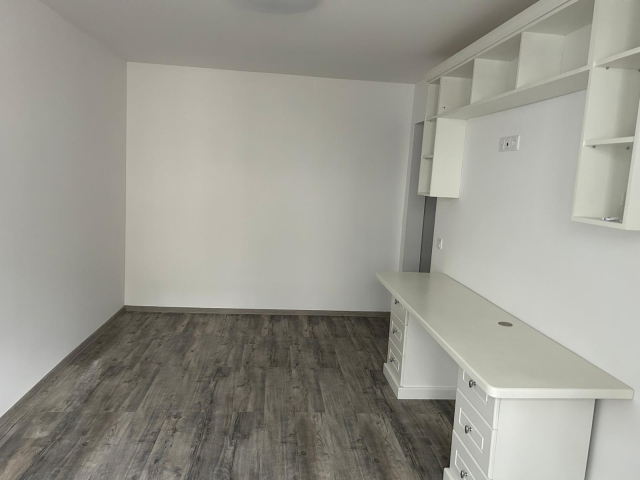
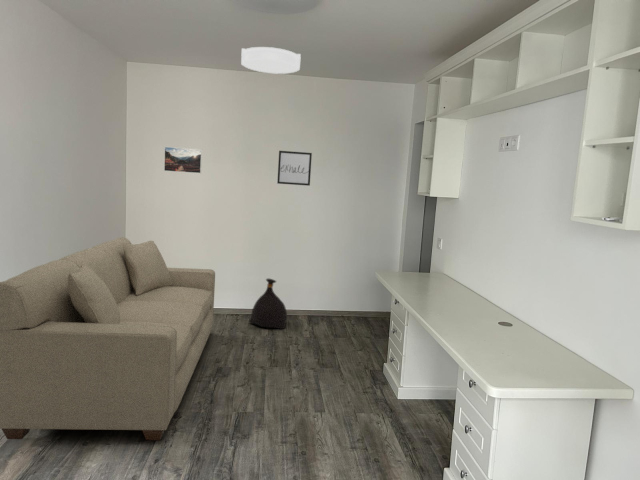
+ wall art [276,150,313,187]
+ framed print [163,146,203,174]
+ ceiling light [240,46,302,75]
+ bag [248,278,288,330]
+ sofa [0,236,216,441]
